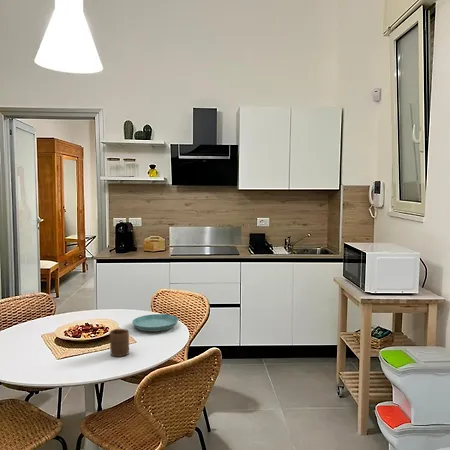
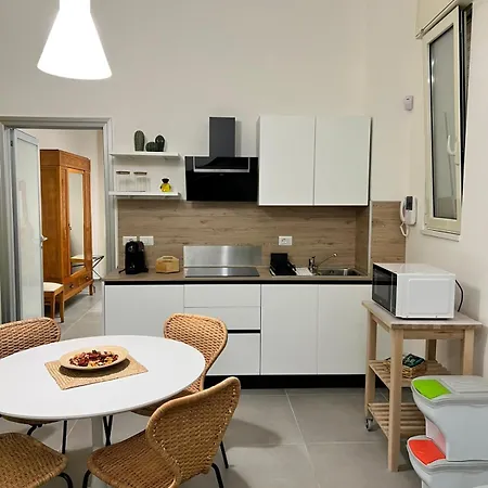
- cup [109,328,130,357]
- saucer [131,313,179,332]
